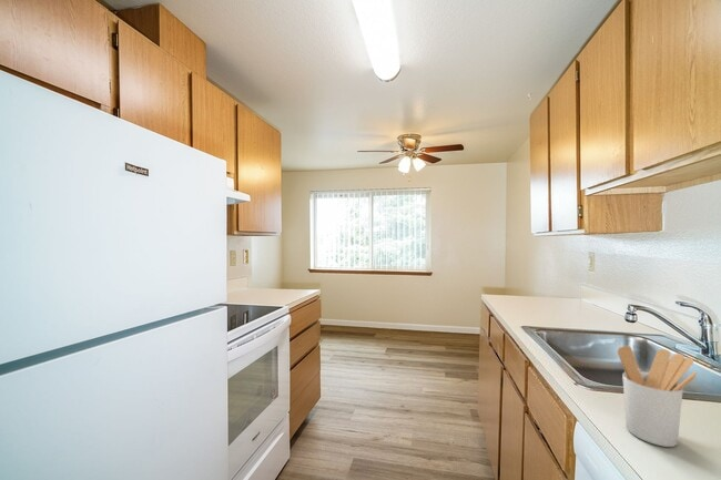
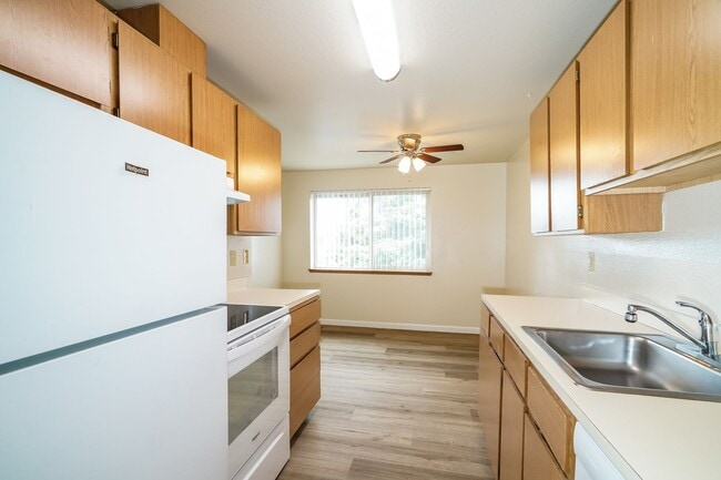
- utensil holder [617,345,698,448]
